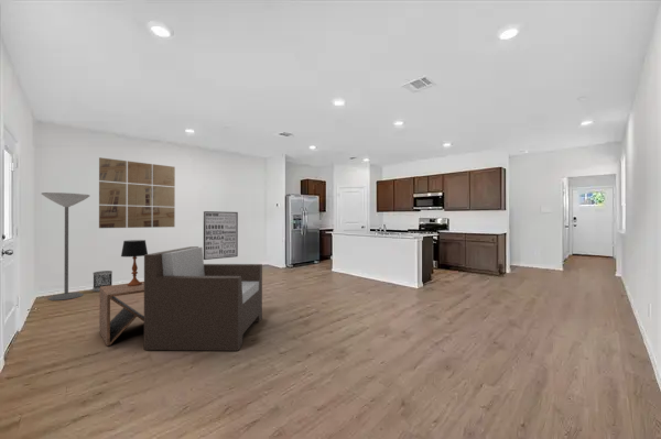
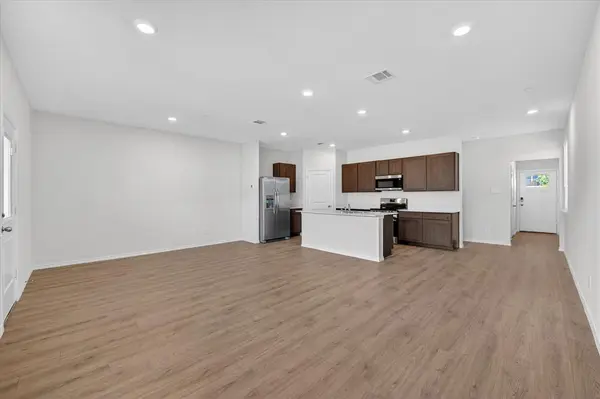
- wall art [203,210,239,261]
- side table [98,281,144,347]
- armchair [143,245,263,352]
- wall art [98,156,176,229]
- table lamp [120,239,149,286]
- floor lamp [41,191,90,301]
- wastebasket [91,270,113,293]
